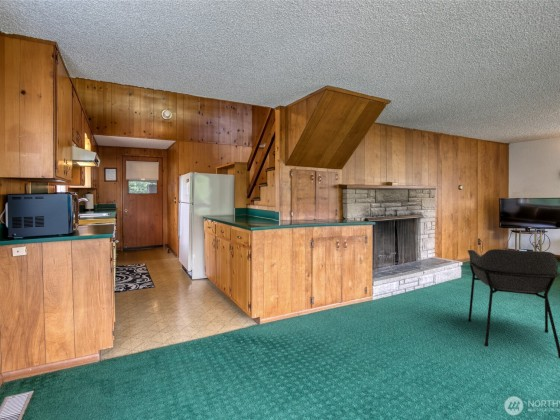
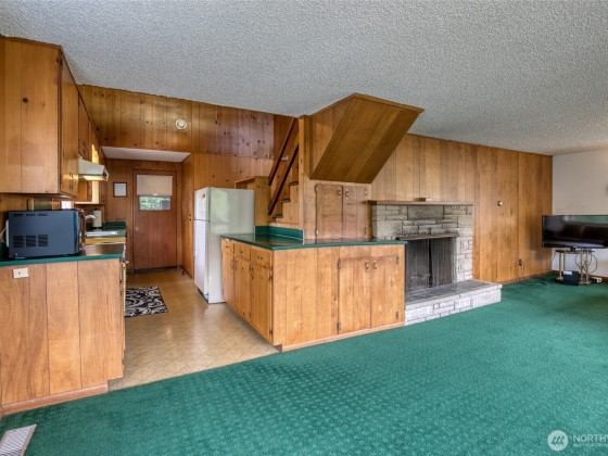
- armchair [467,248,560,359]
